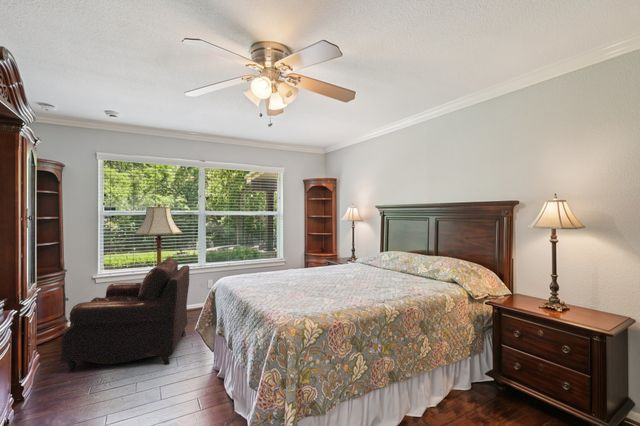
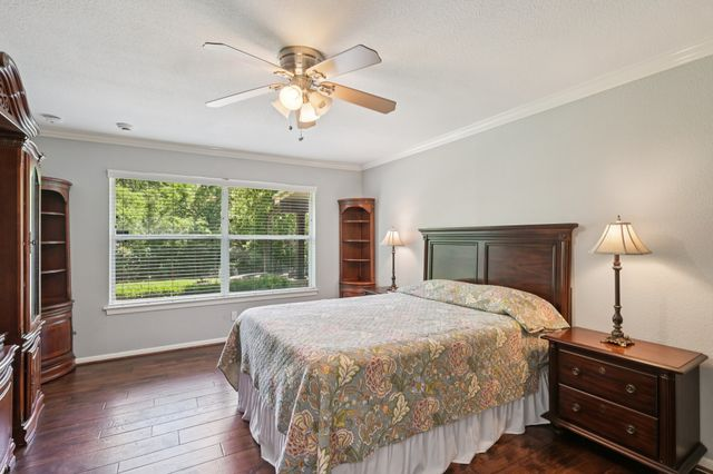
- leather [59,257,190,374]
- floor lamp [133,204,183,266]
